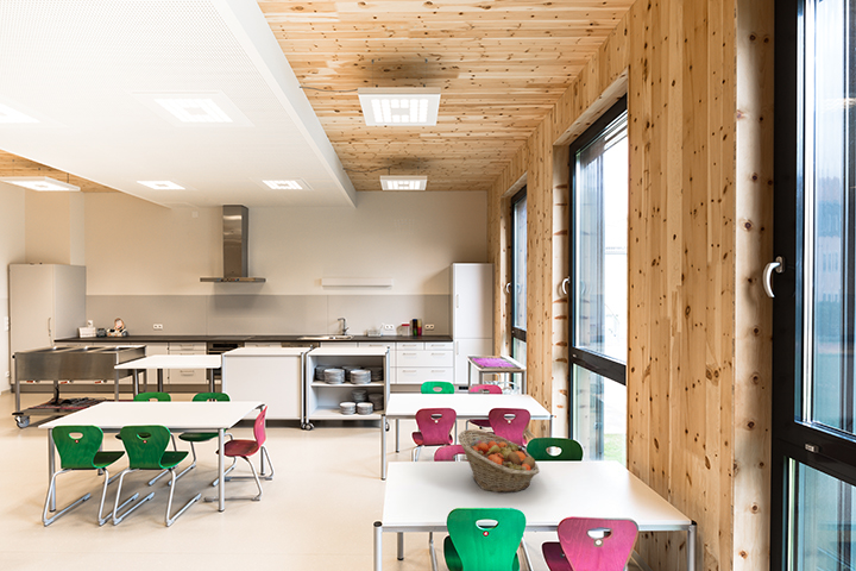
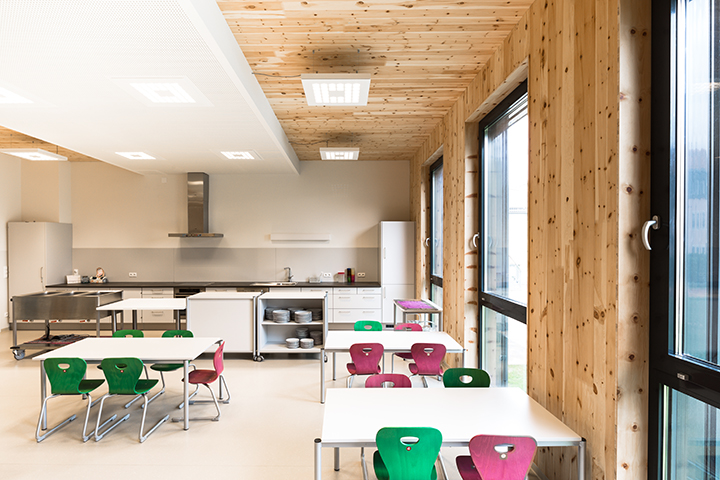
- fruit basket [457,428,540,494]
